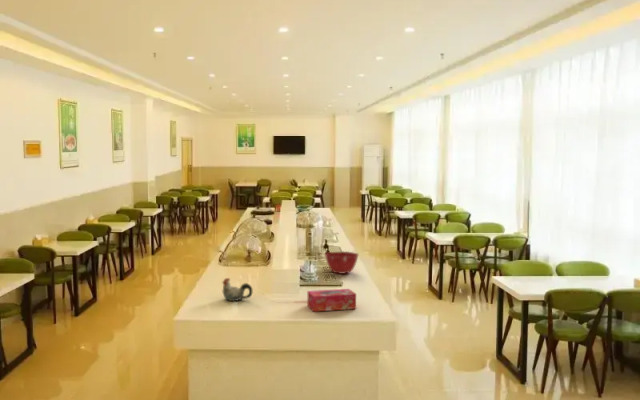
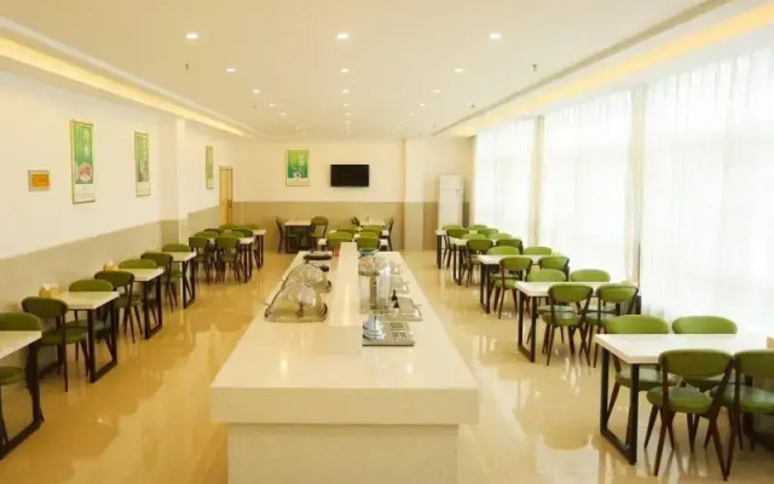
- mixing bowl [324,251,360,275]
- chicken figurine [221,277,254,302]
- tissue box [306,288,357,313]
